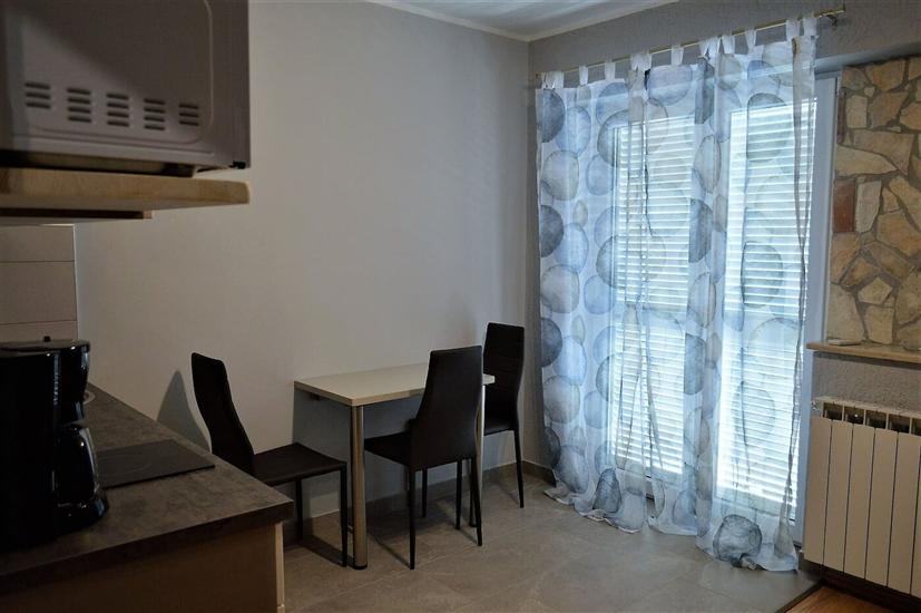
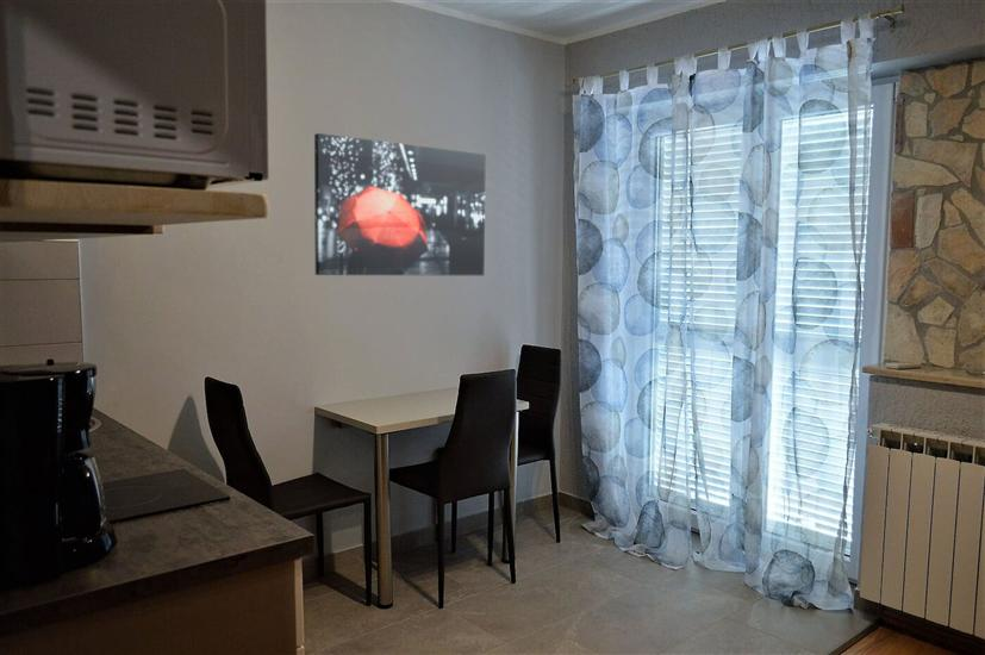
+ wall art [313,132,487,276]
